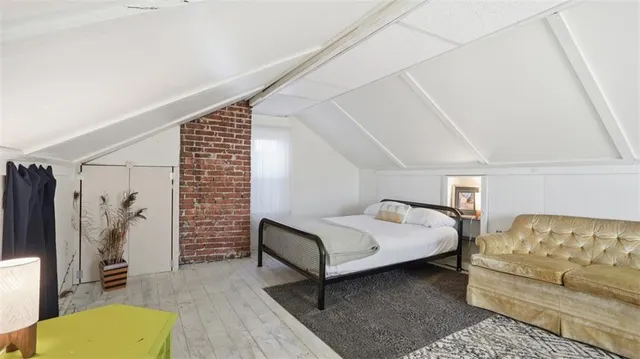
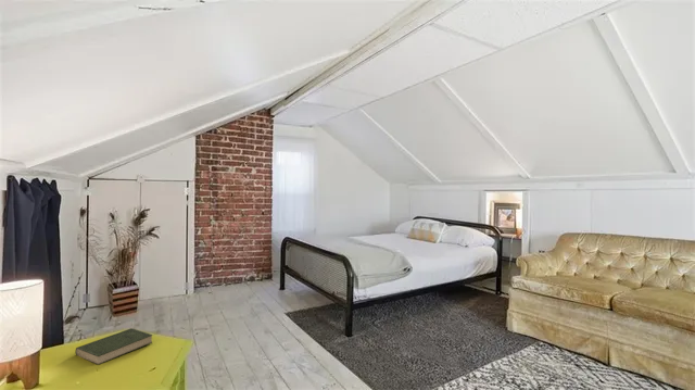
+ book [75,327,153,366]
